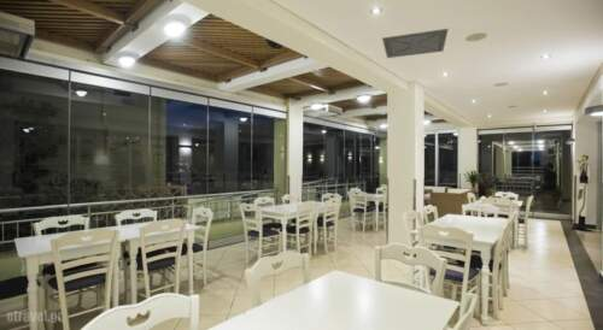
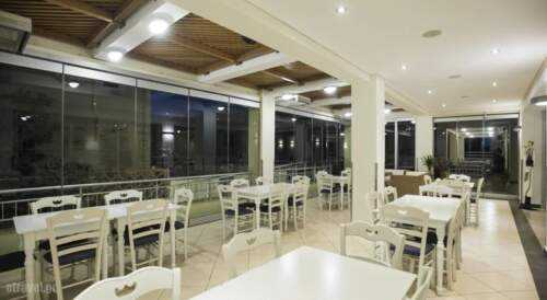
- ceiling vent [381,28,450,59]
